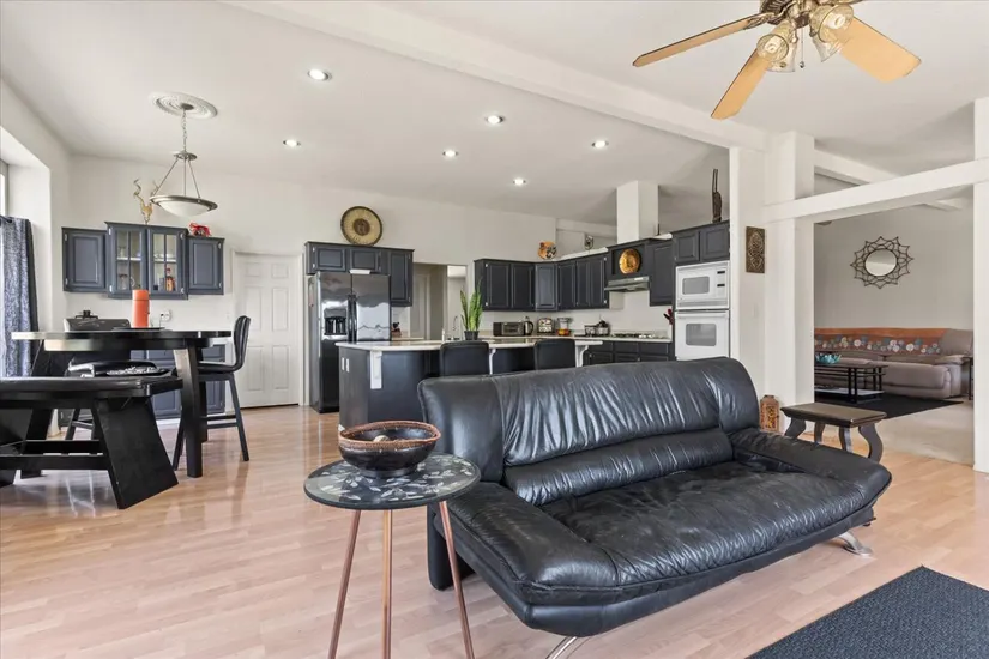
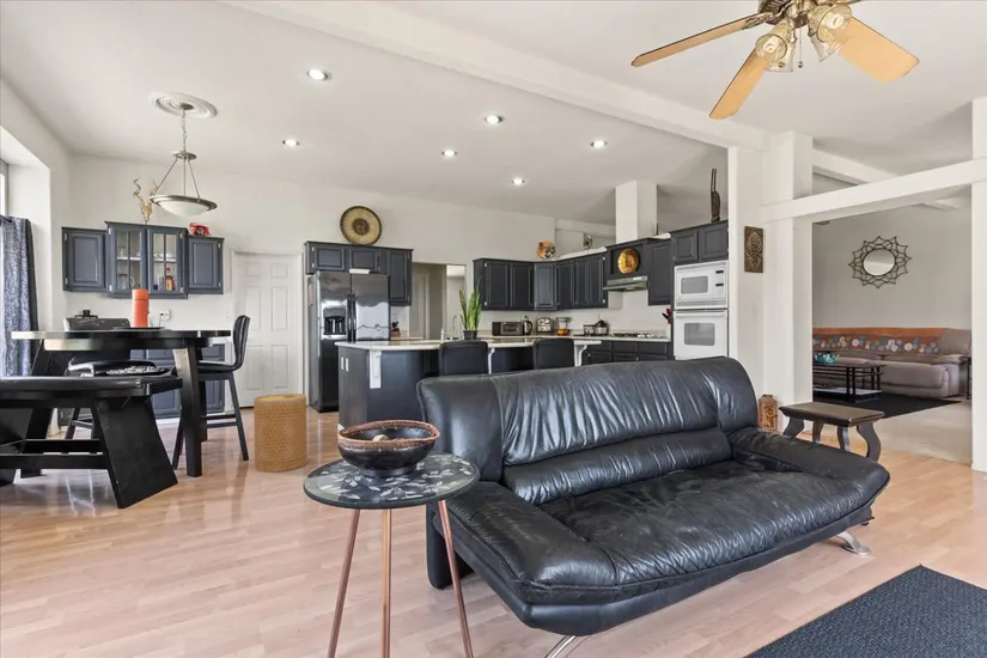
+ basket [252,392,309,473]
